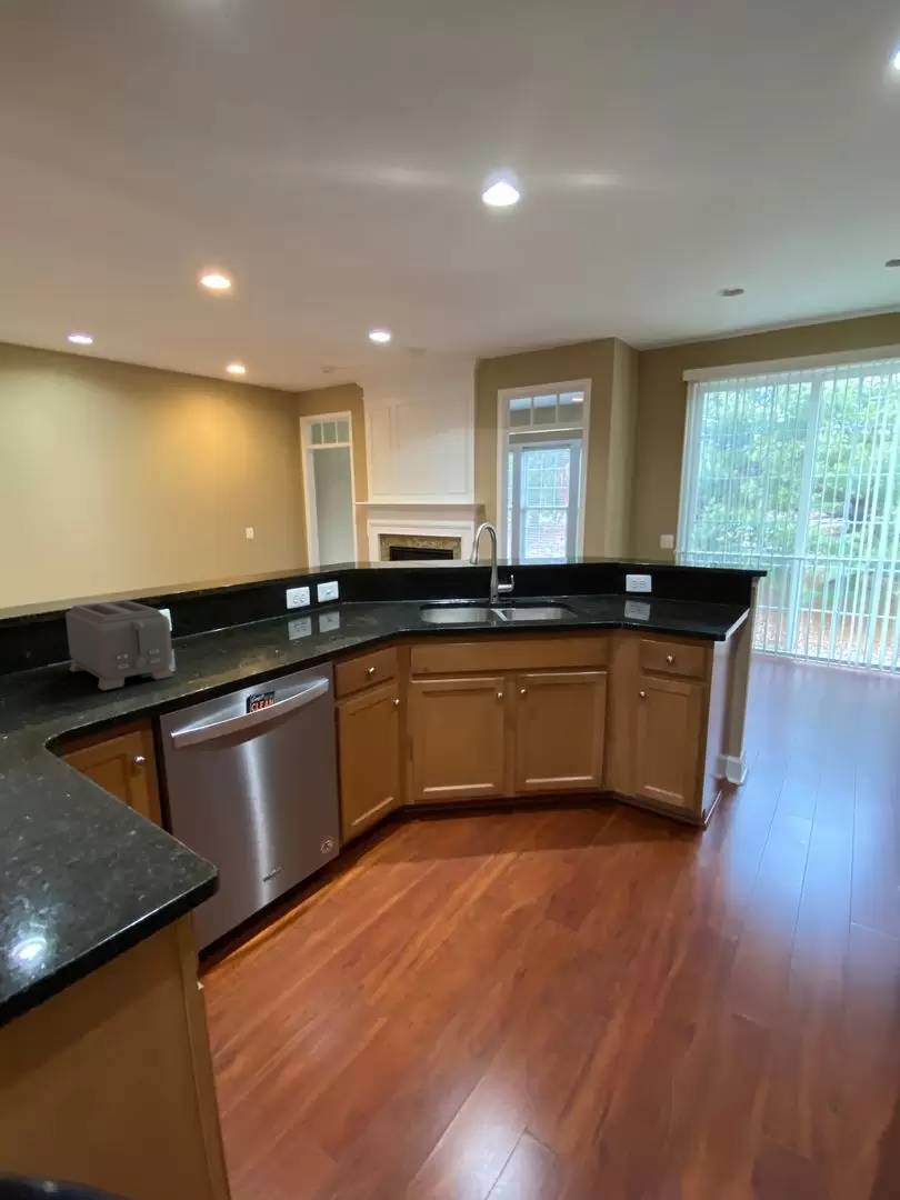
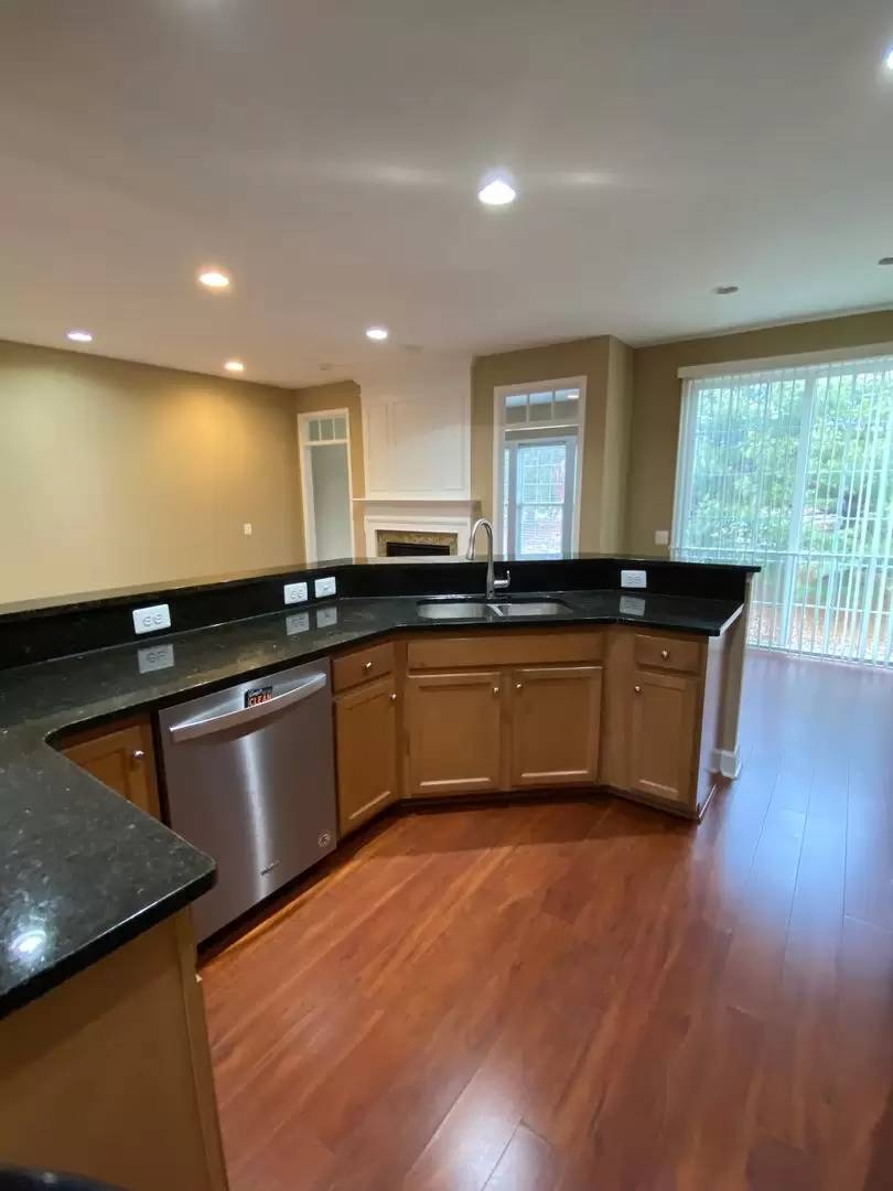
- toaster [64,599,174,691]
